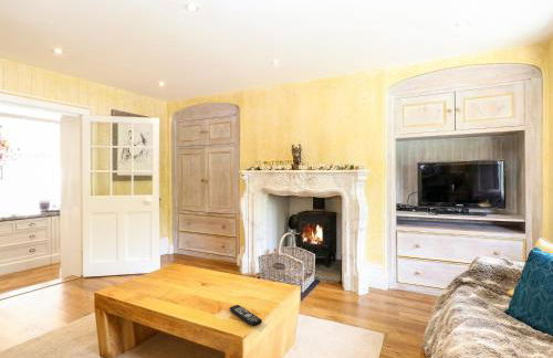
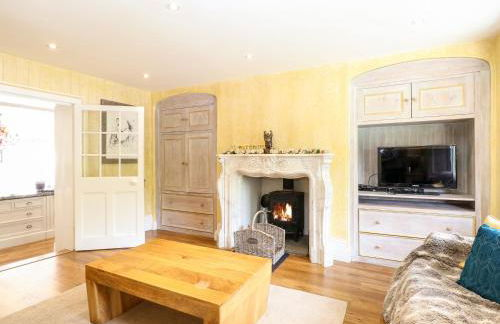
- remote control [229,304,263,327]
